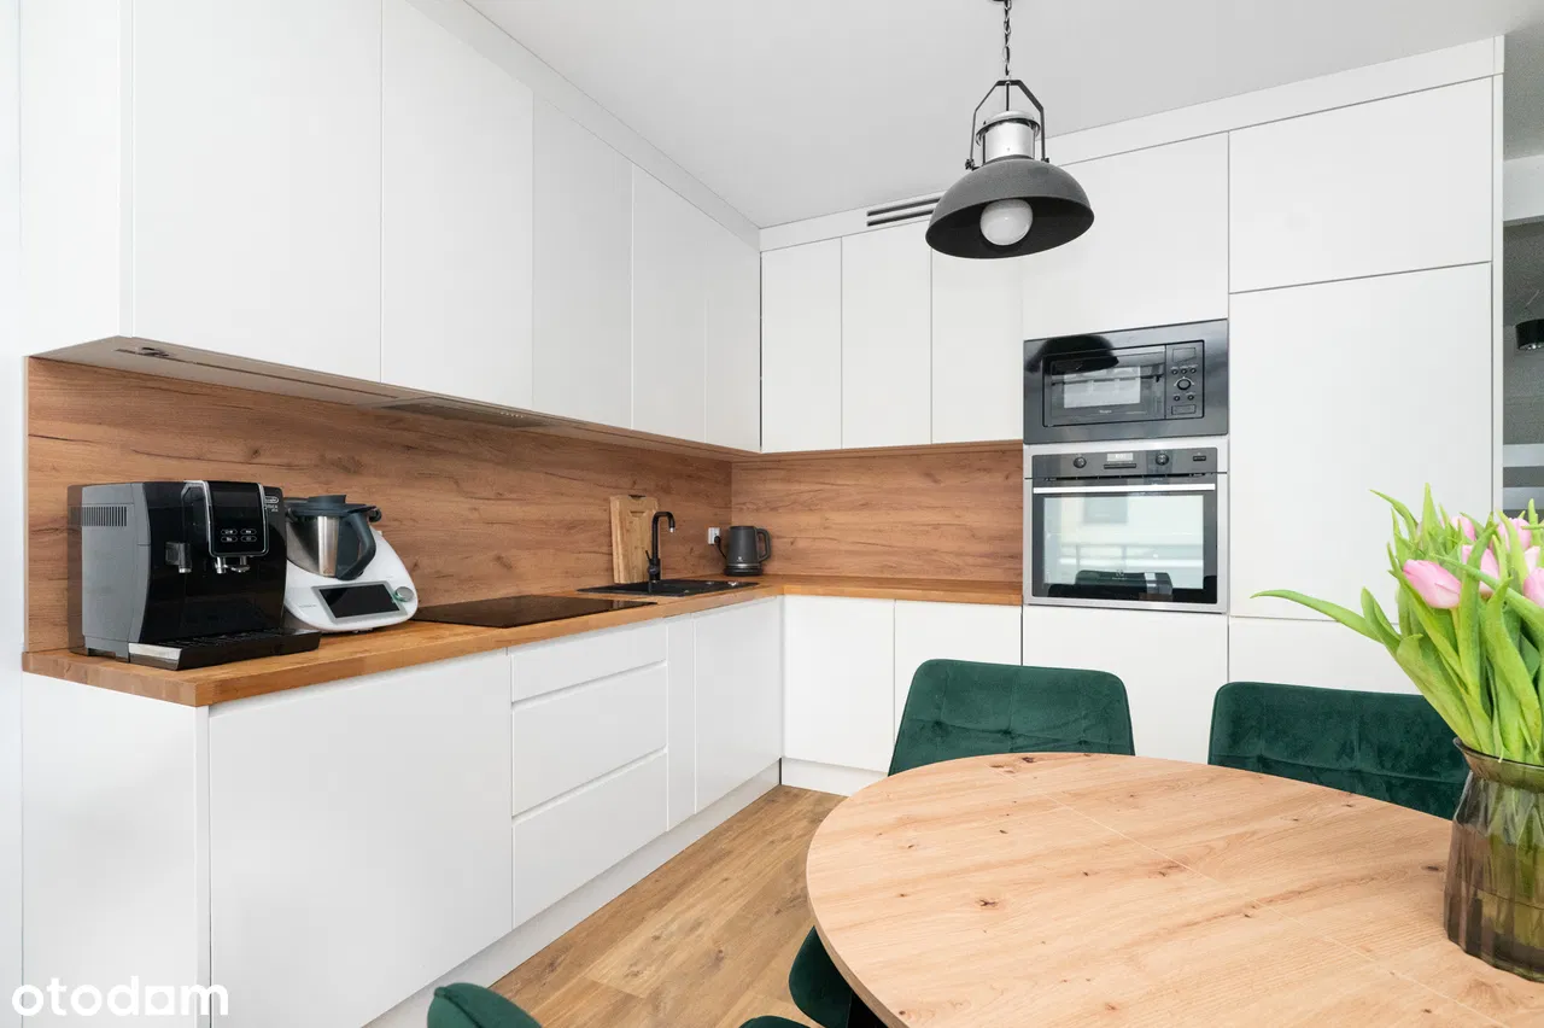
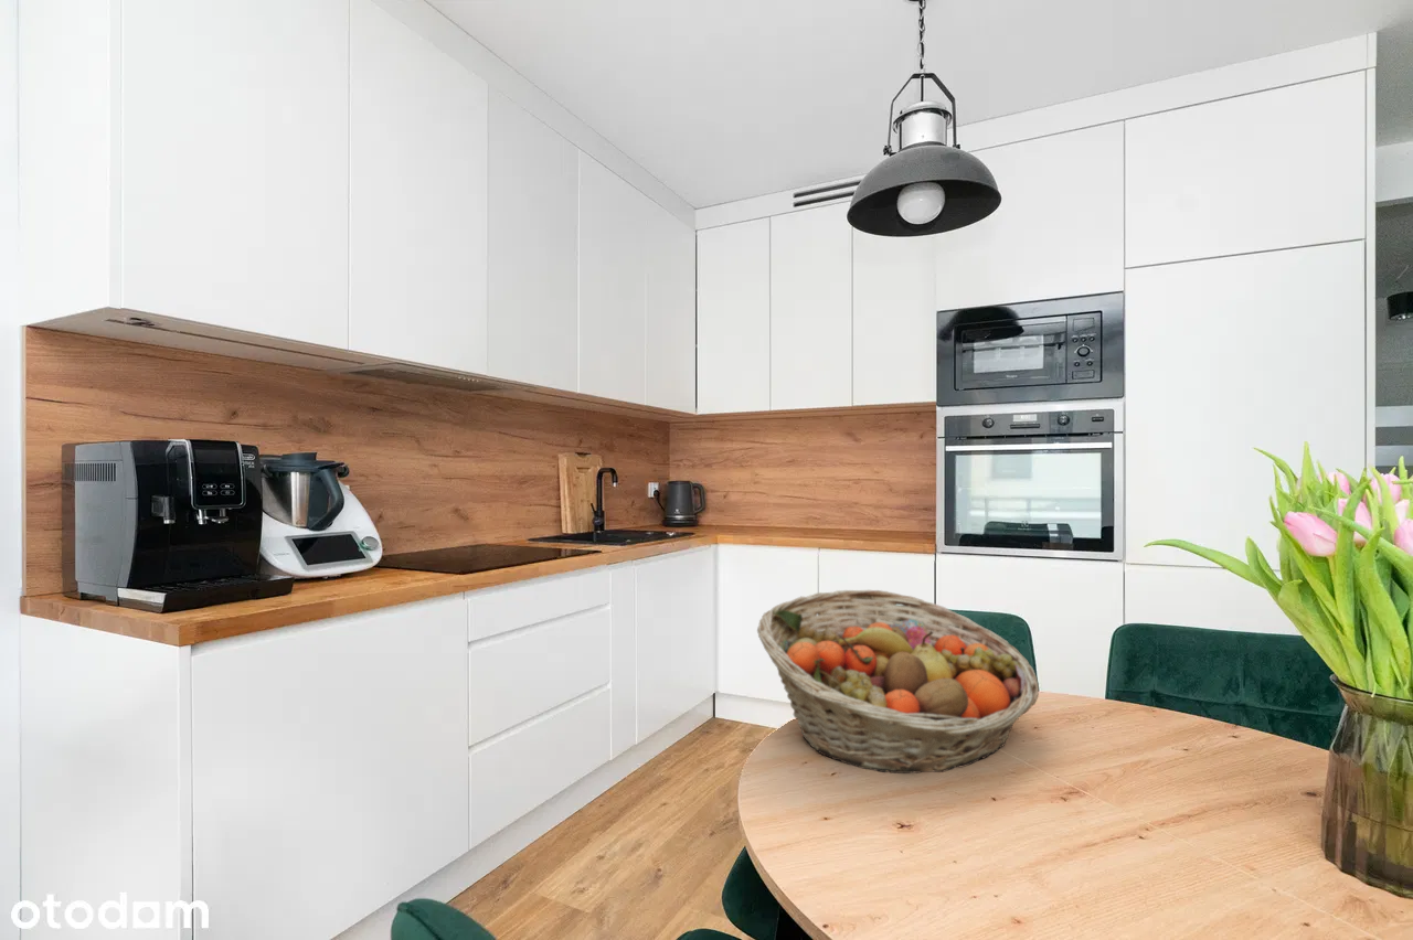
+ fruit basket [756,589,1040,775]
